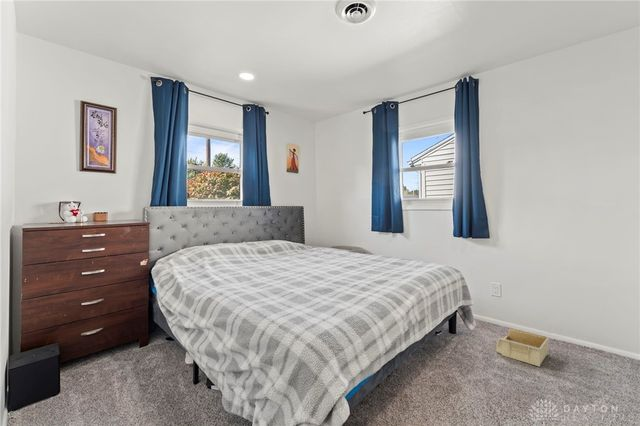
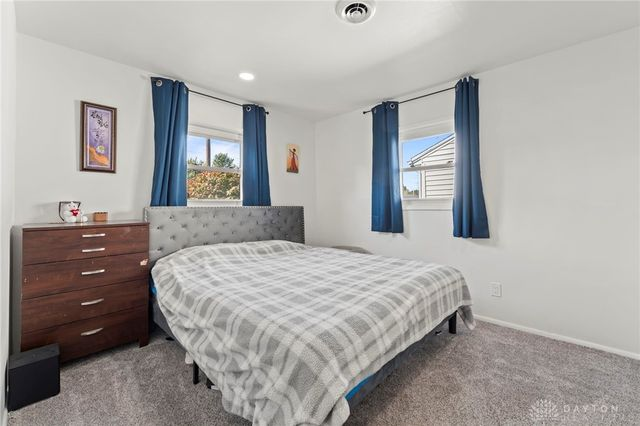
- storage bin [495,327,550,368]
